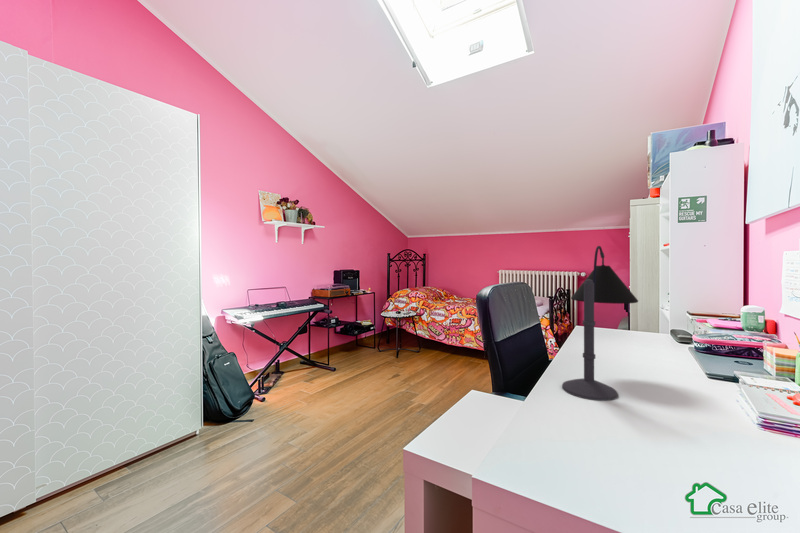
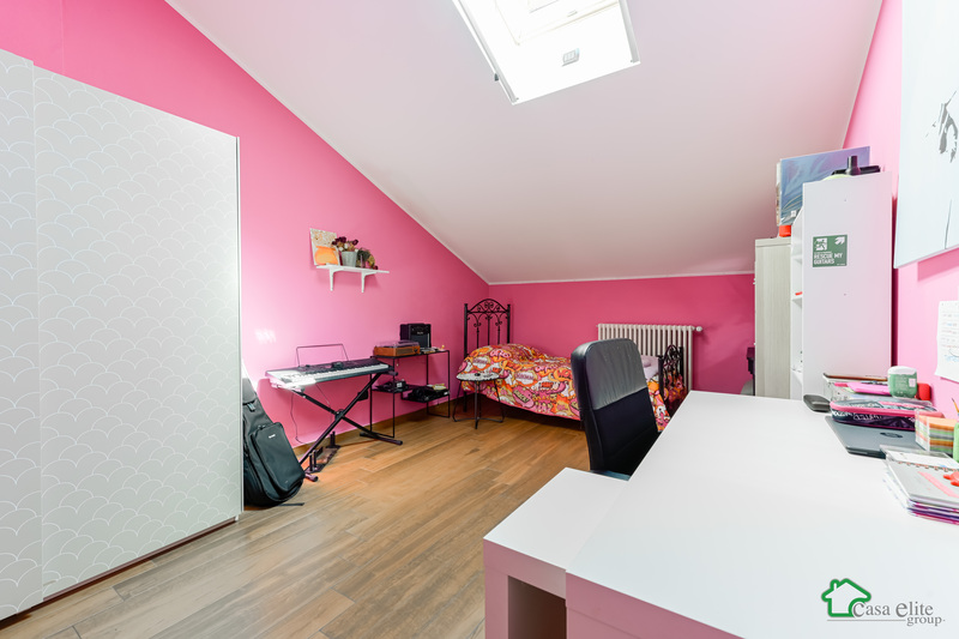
- desk lamp [561,245,639,402]
